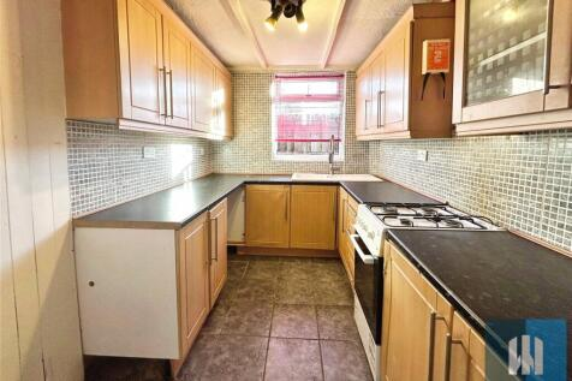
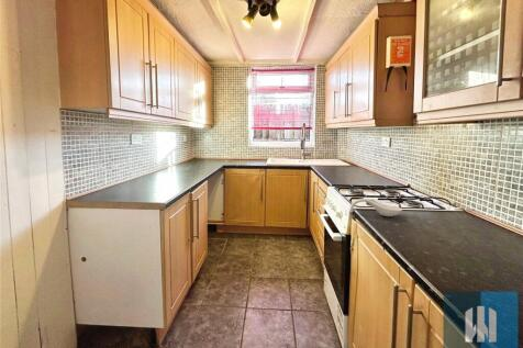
+ spoon rest [349,198,403,217]
